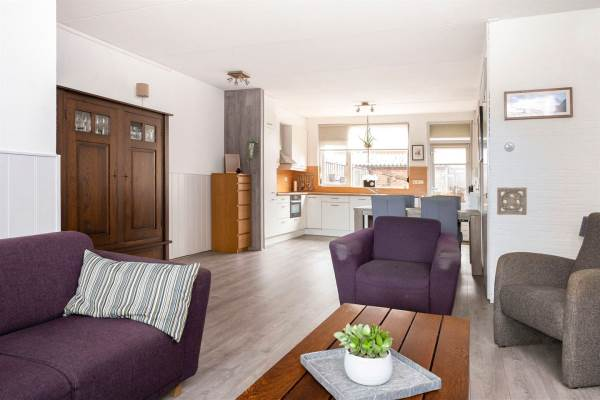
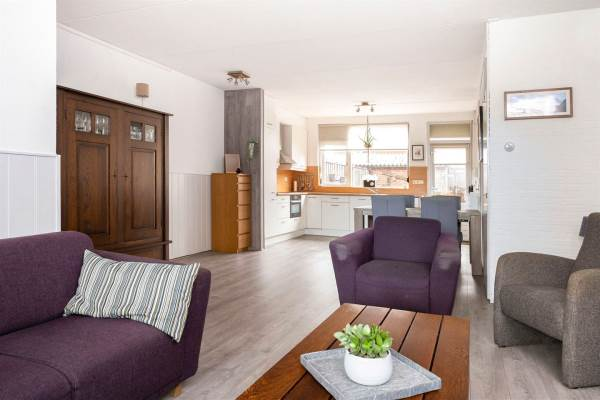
- wall ornament [496,187,528,216]
